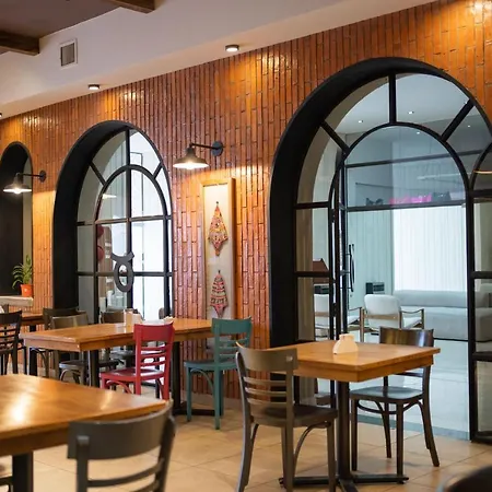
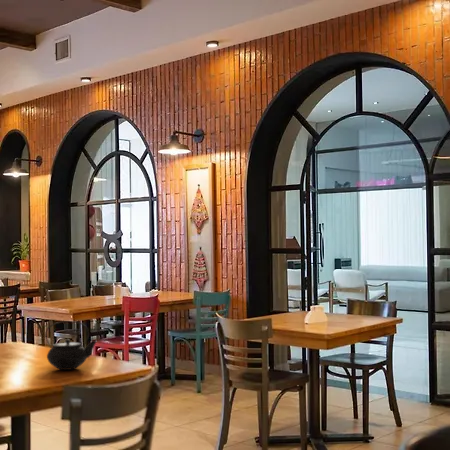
+ teapot [44,320,98,371]
